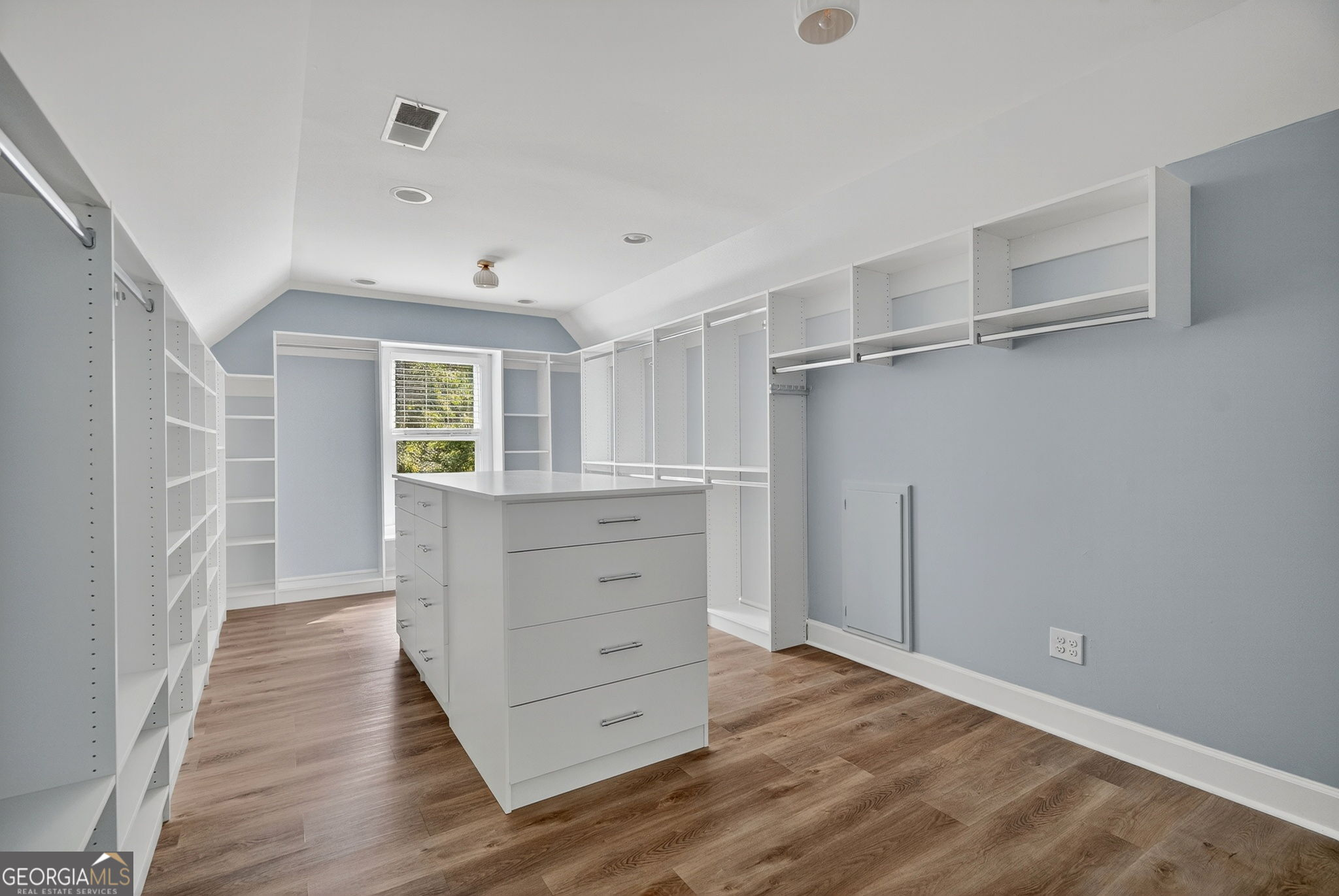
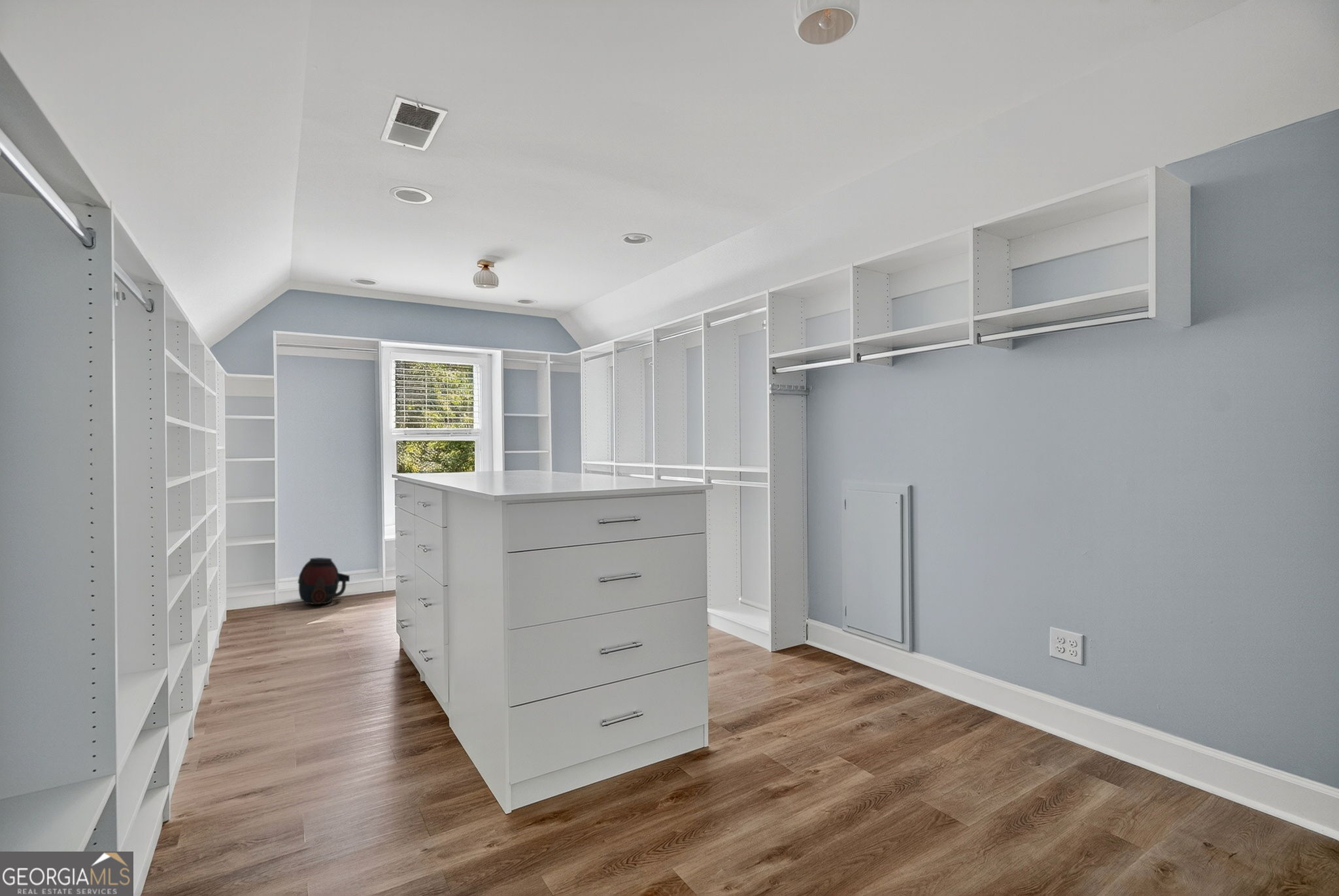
+ helmet [297,557,350,605]
